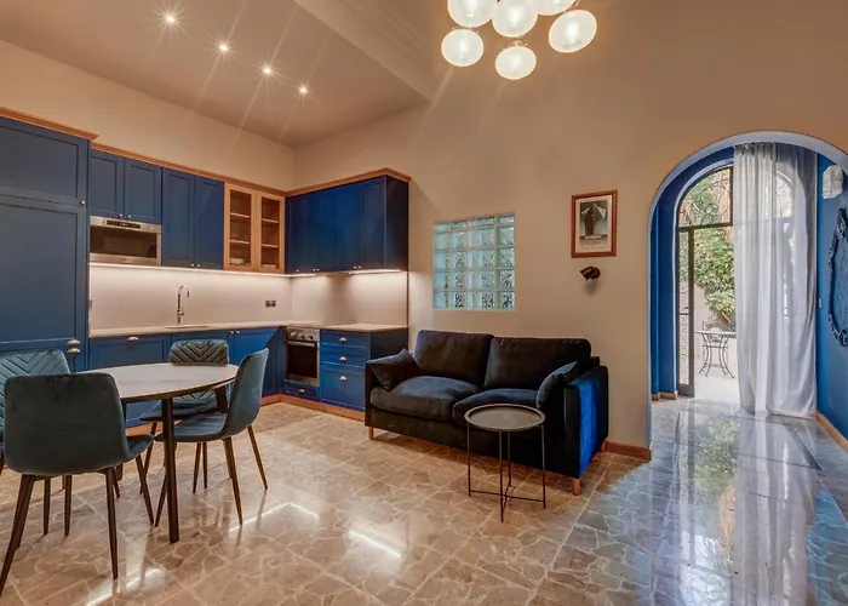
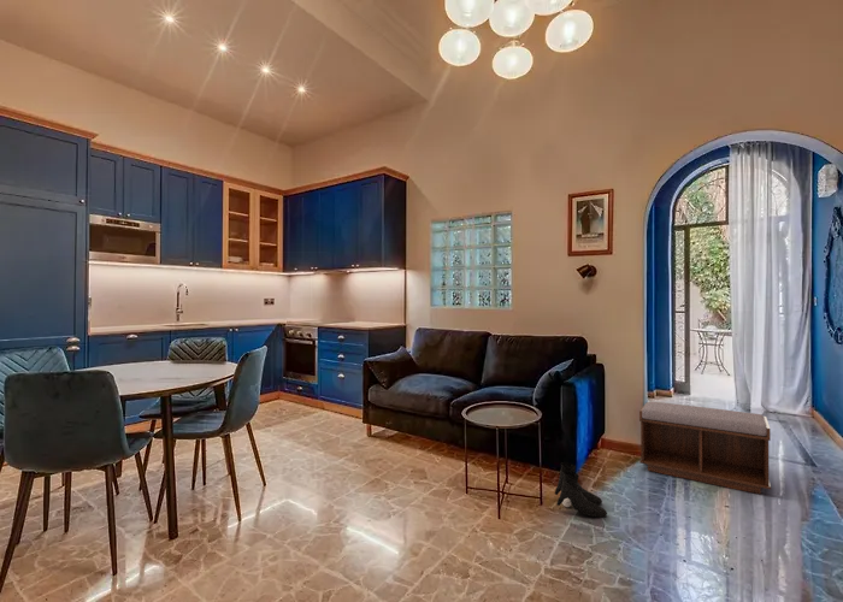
+ boots [554,461,608,519]
+ bench [638,401,772,495]
